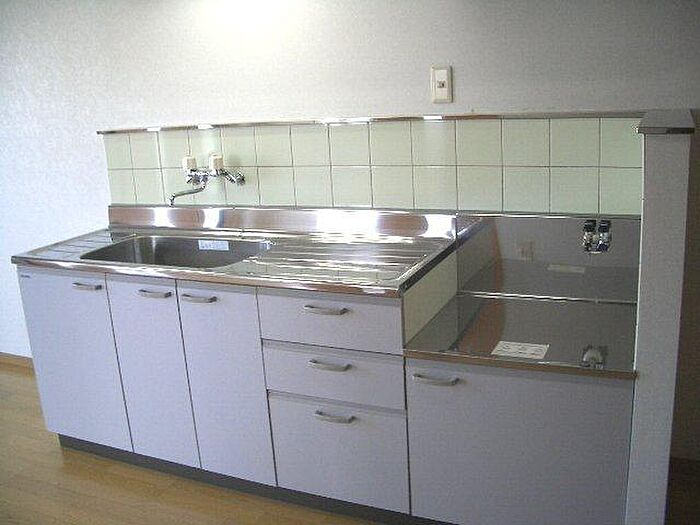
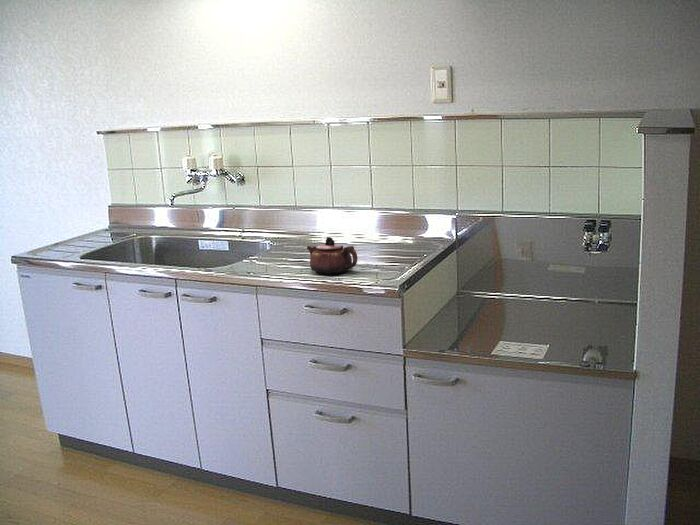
+ teapot [306,236,358,276]
